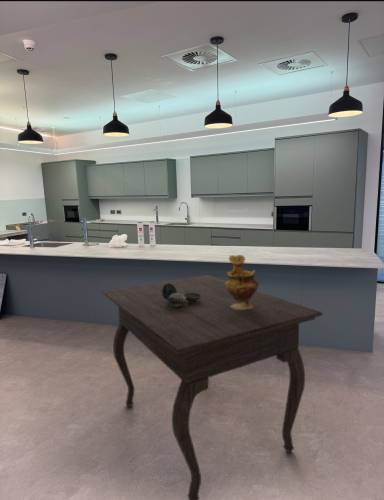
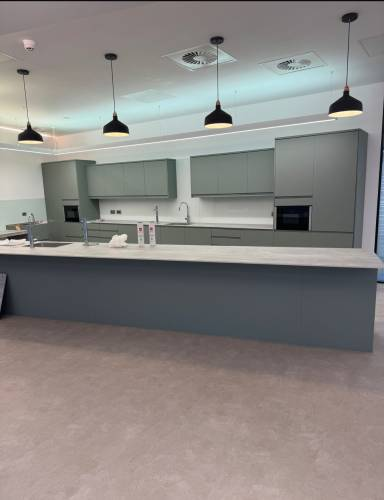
- decorative bowl [162,283,202,309]
- dining table [101,274,324,500]
- vase [225,254,260,310]
